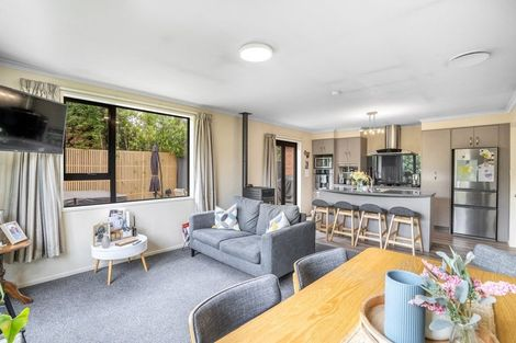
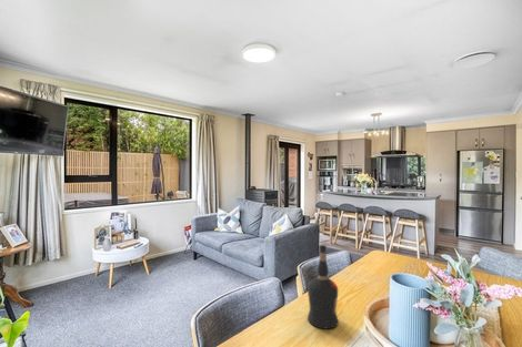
+ liquor bottle [307,244,339,330]
